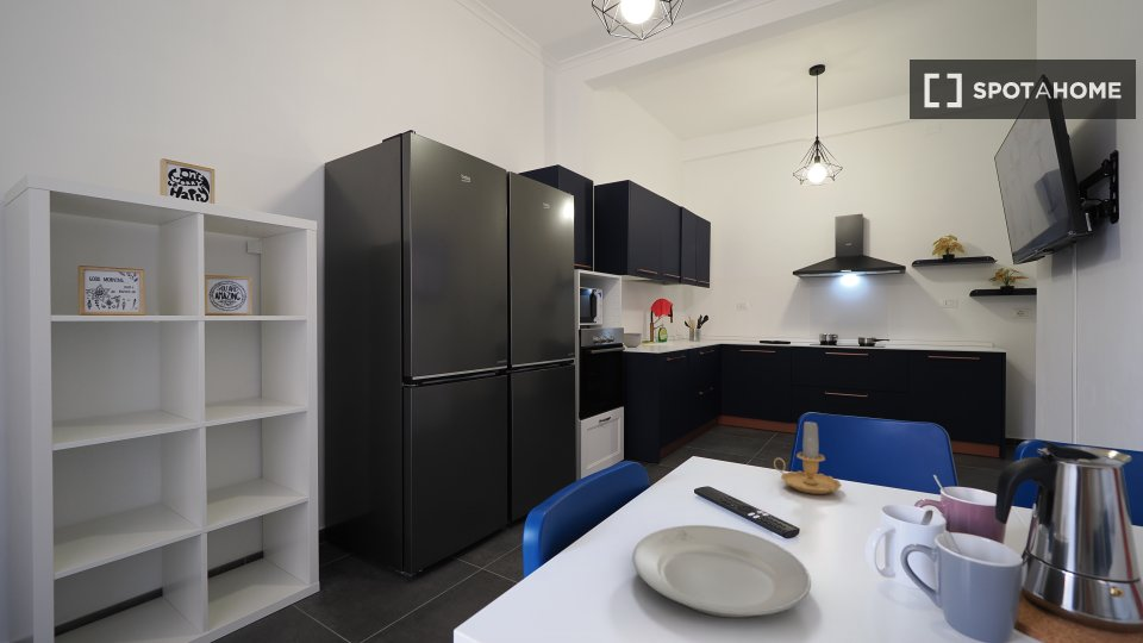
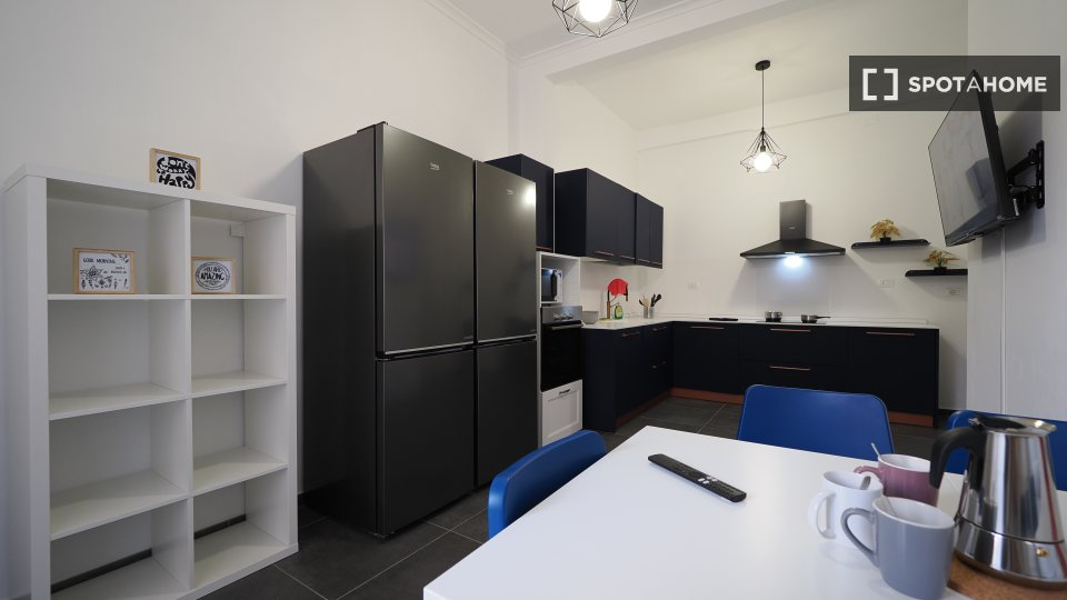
- plate [631,524,812,618]
- candle [773,420,843,495]
